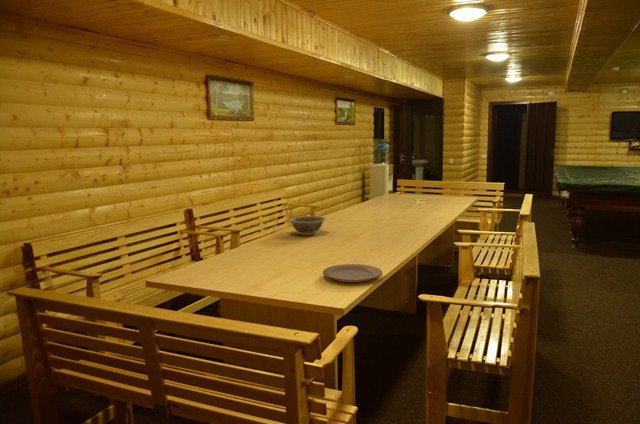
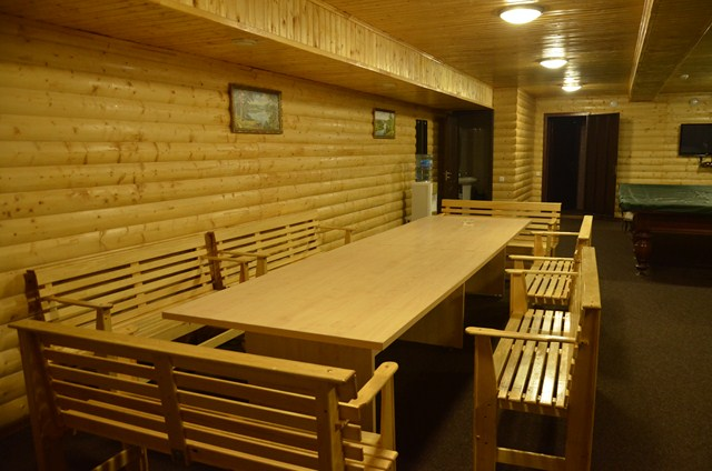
- plate [322,263,383,283]
- decorative bowl [287,215,327,236]
